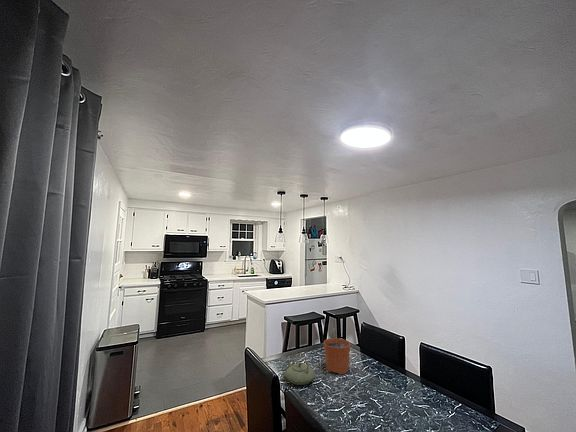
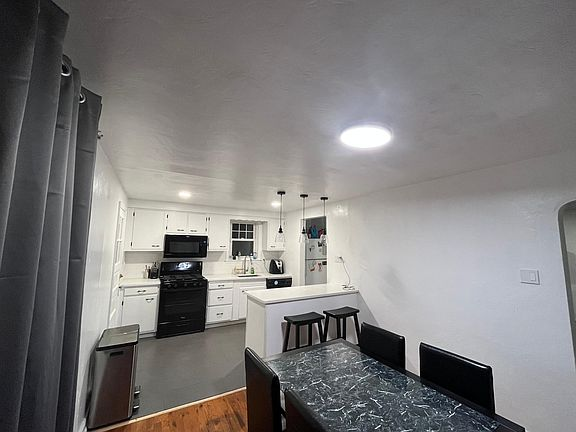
- teapot [284,352,316,386]
- plant pot [323,327,351,375]
